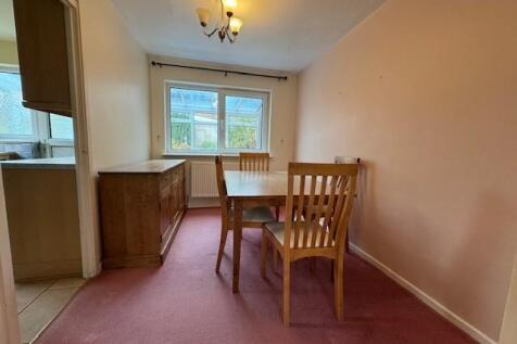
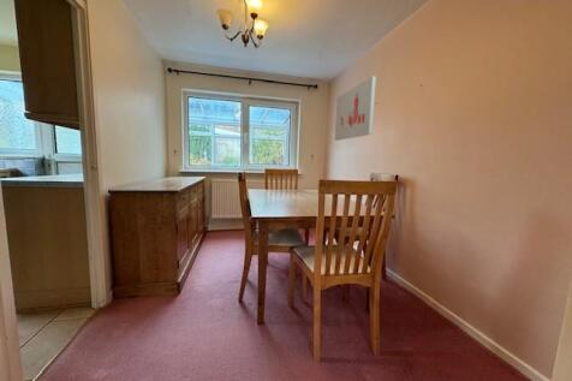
+ wall art [334,75,377,142]
